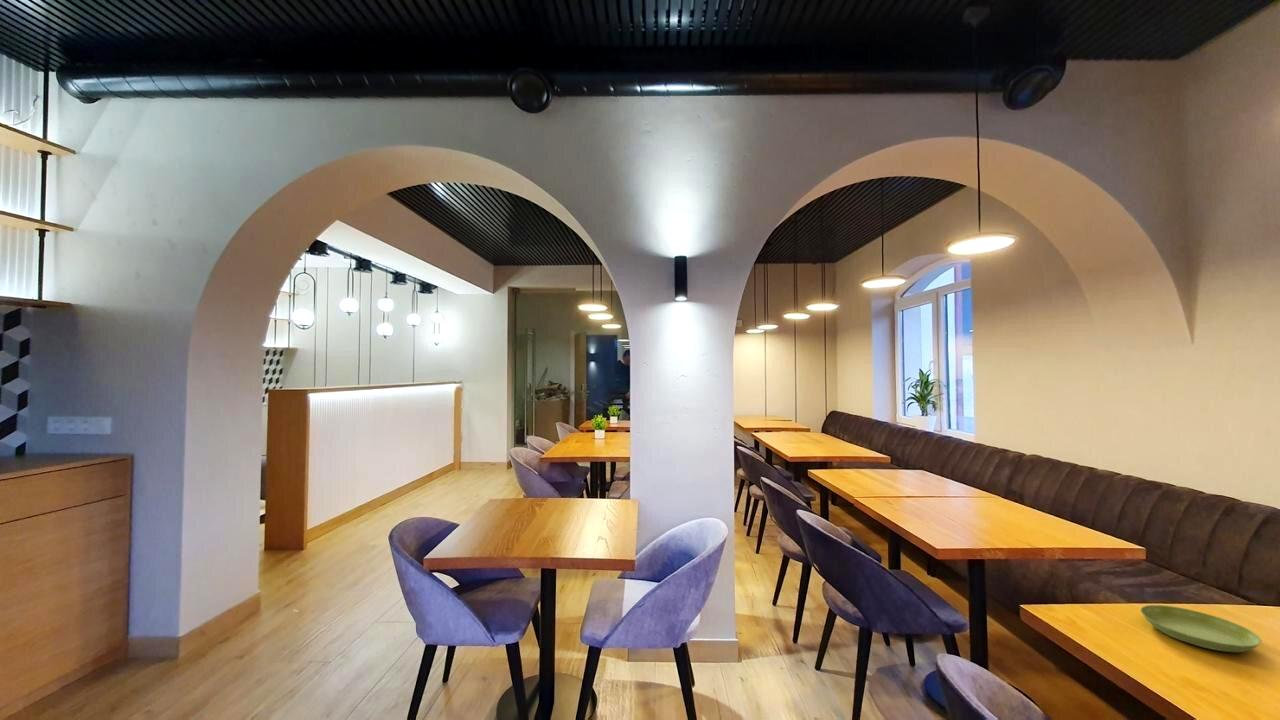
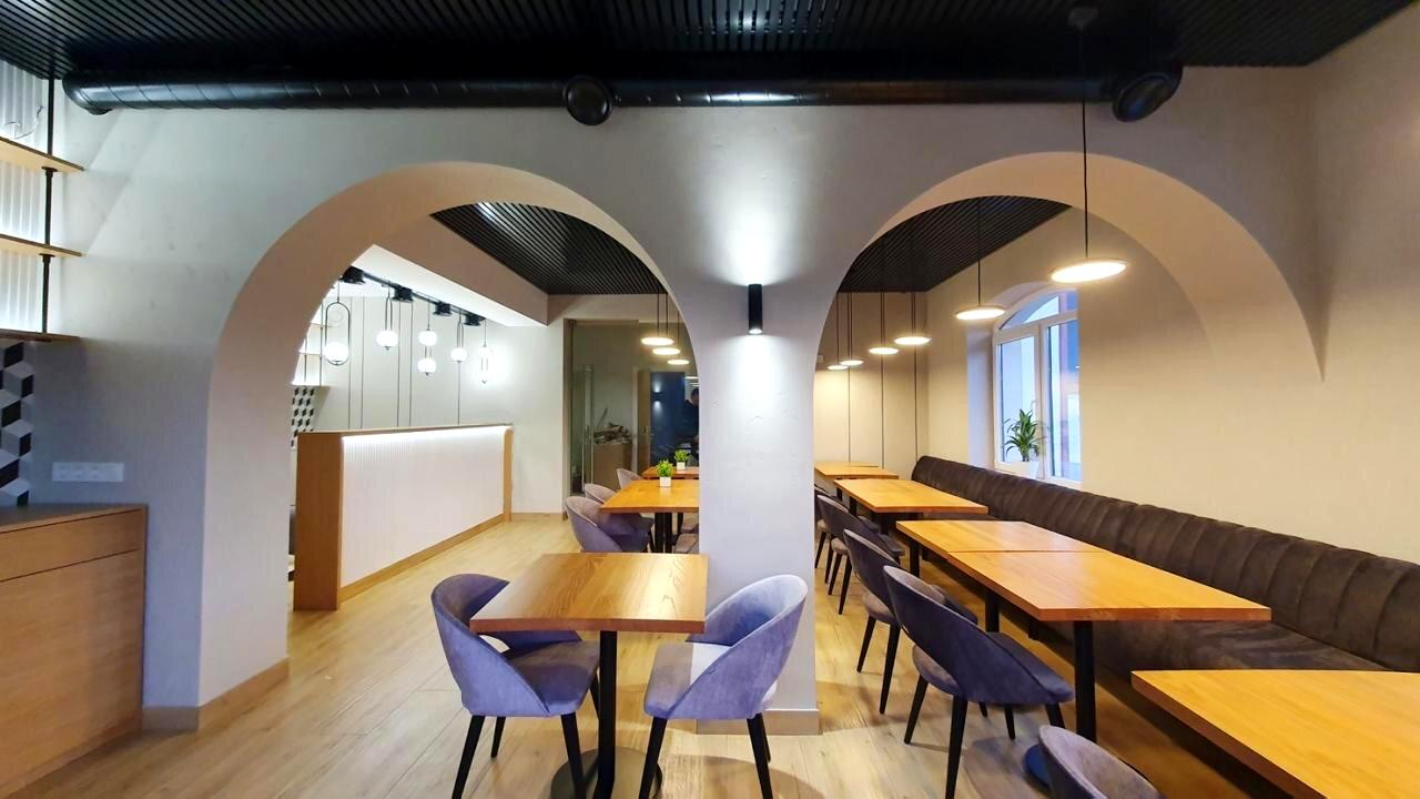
- saucer [1139,604,1263,653]
